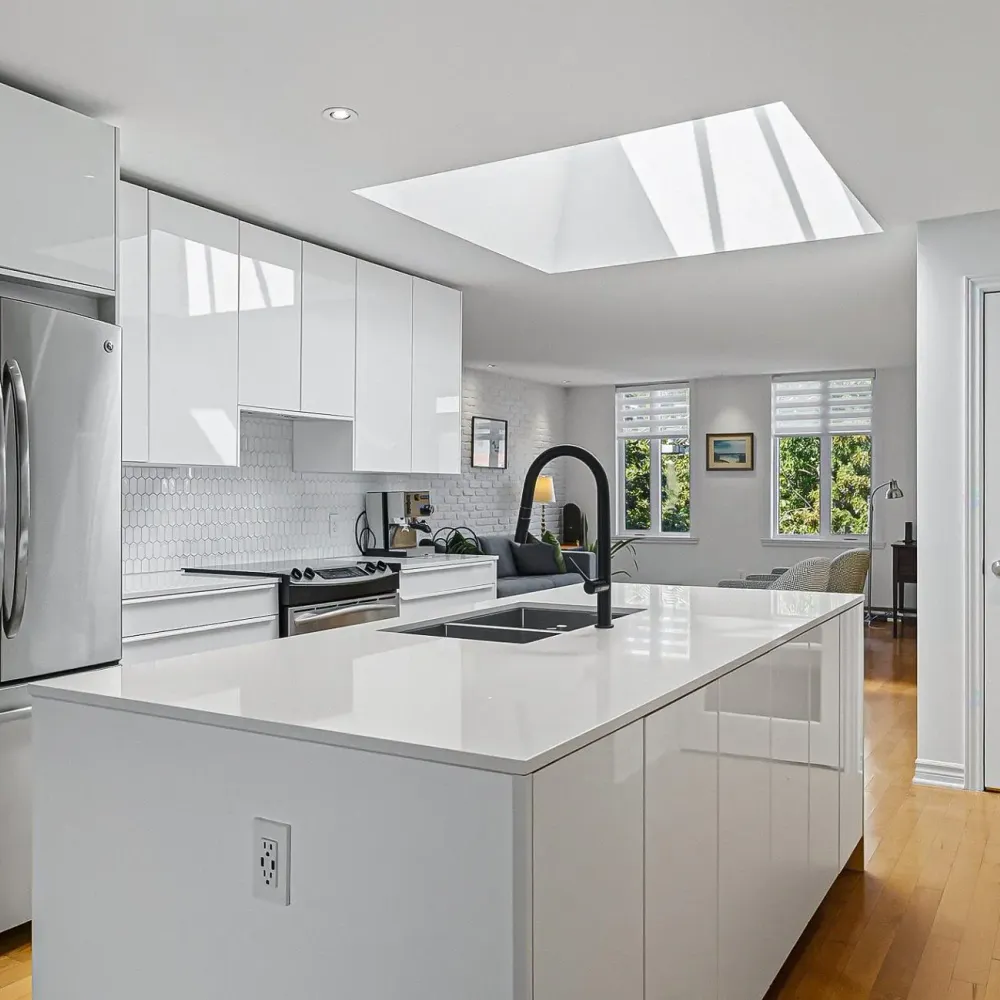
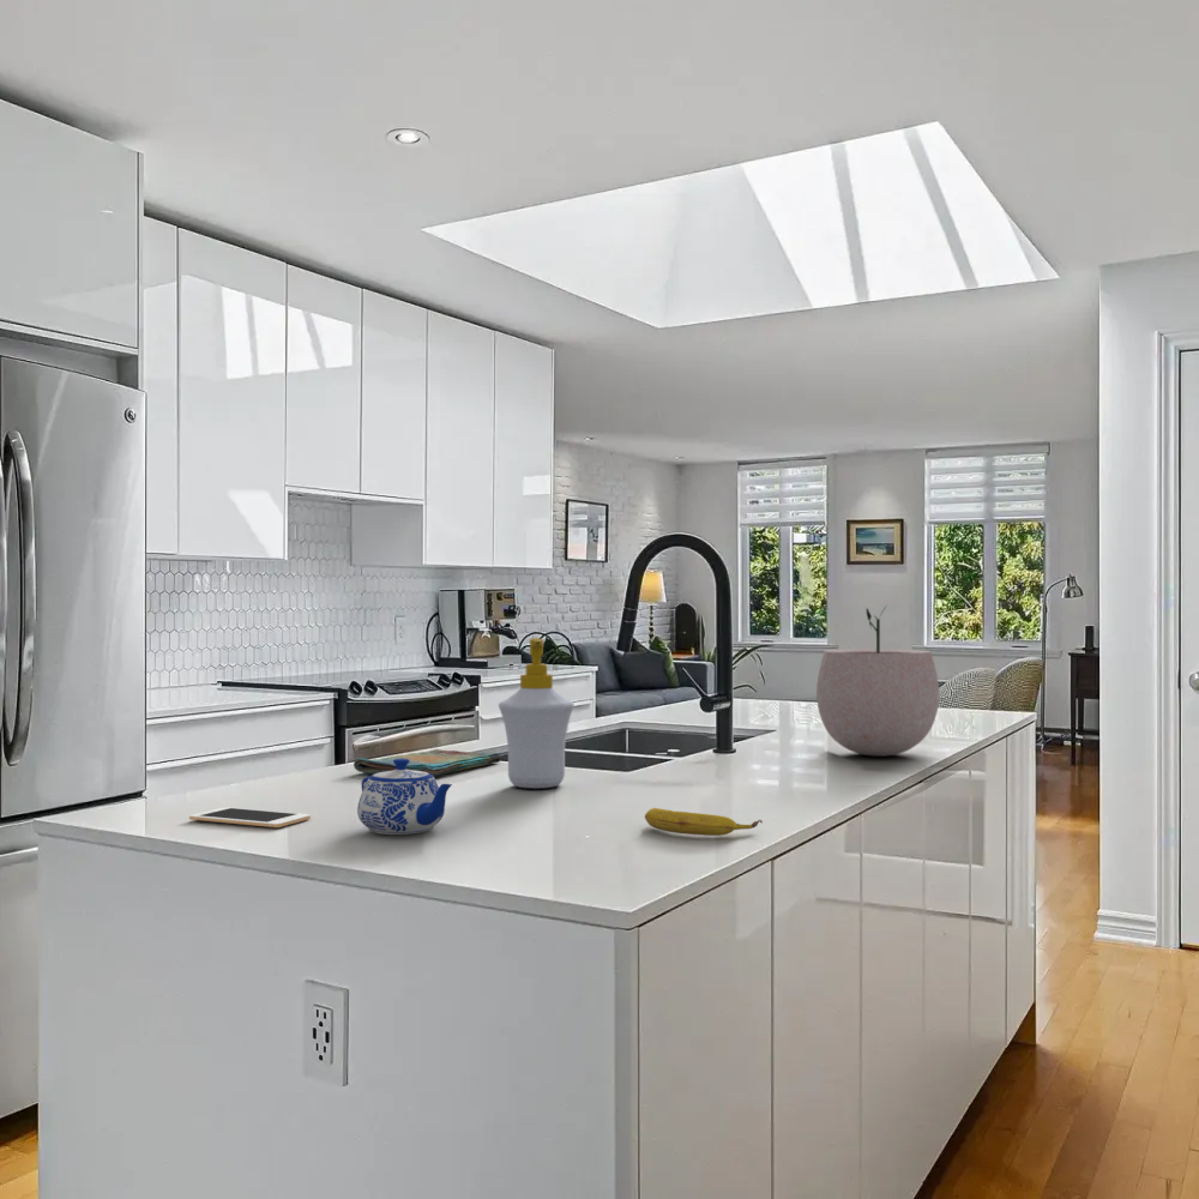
+ teapot [356,759,453,836]
+ plant pot [815,605,940,758]
+ cell phone [188,806,312,829]
+ soap bottle [498,637,576,790]
+ banana [644,807,764,837]
+ dish towel [353,748,501,777]
